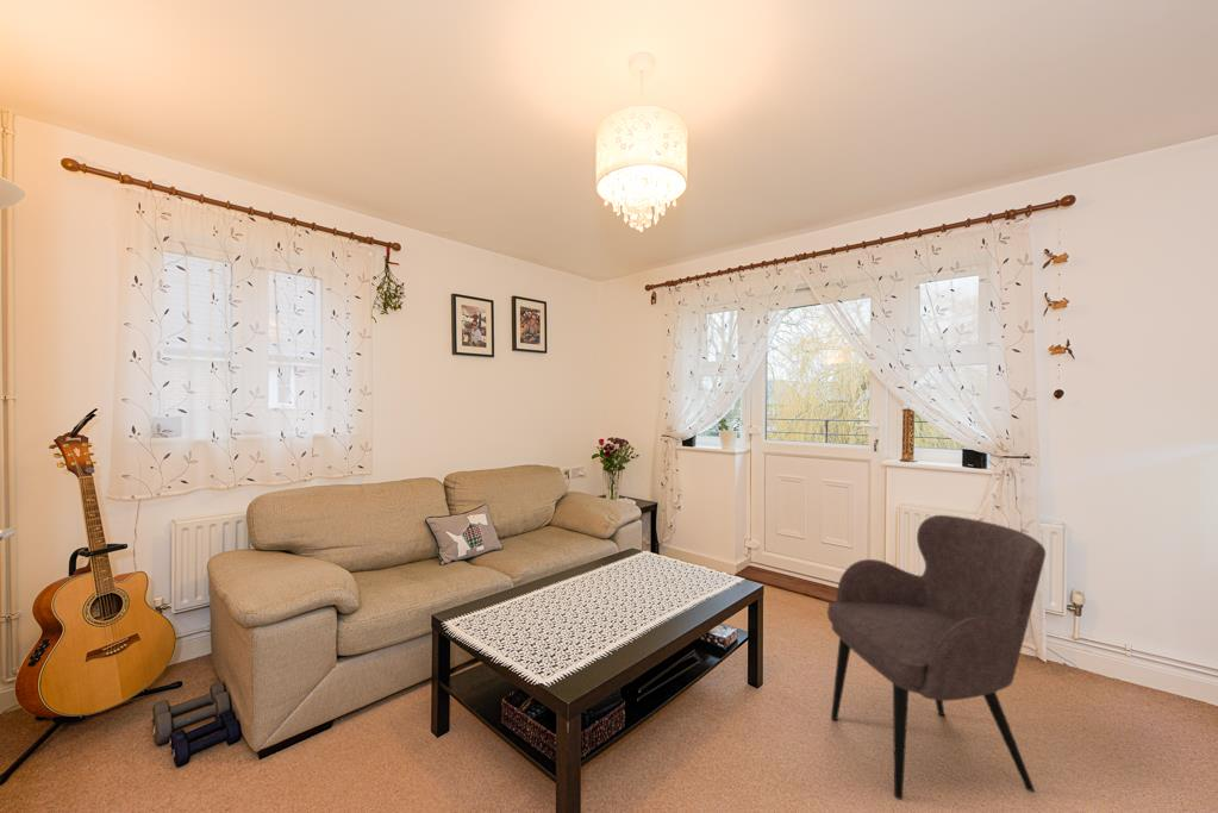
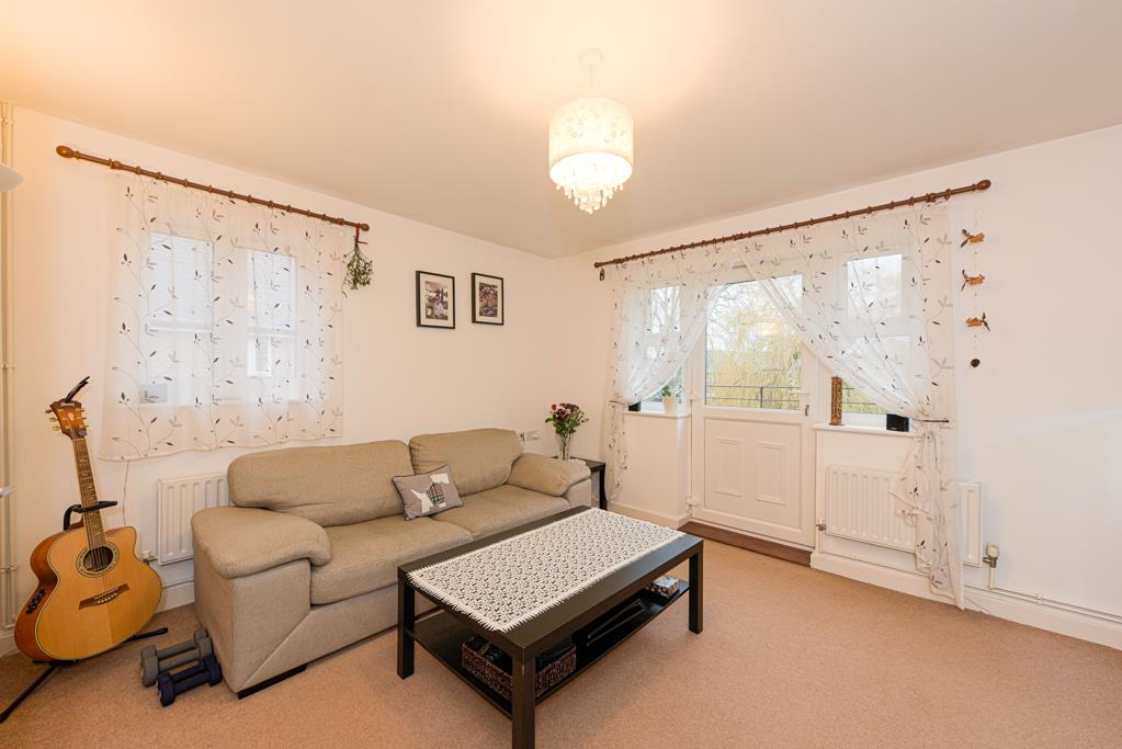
- armchair [826,514,1047,801]
